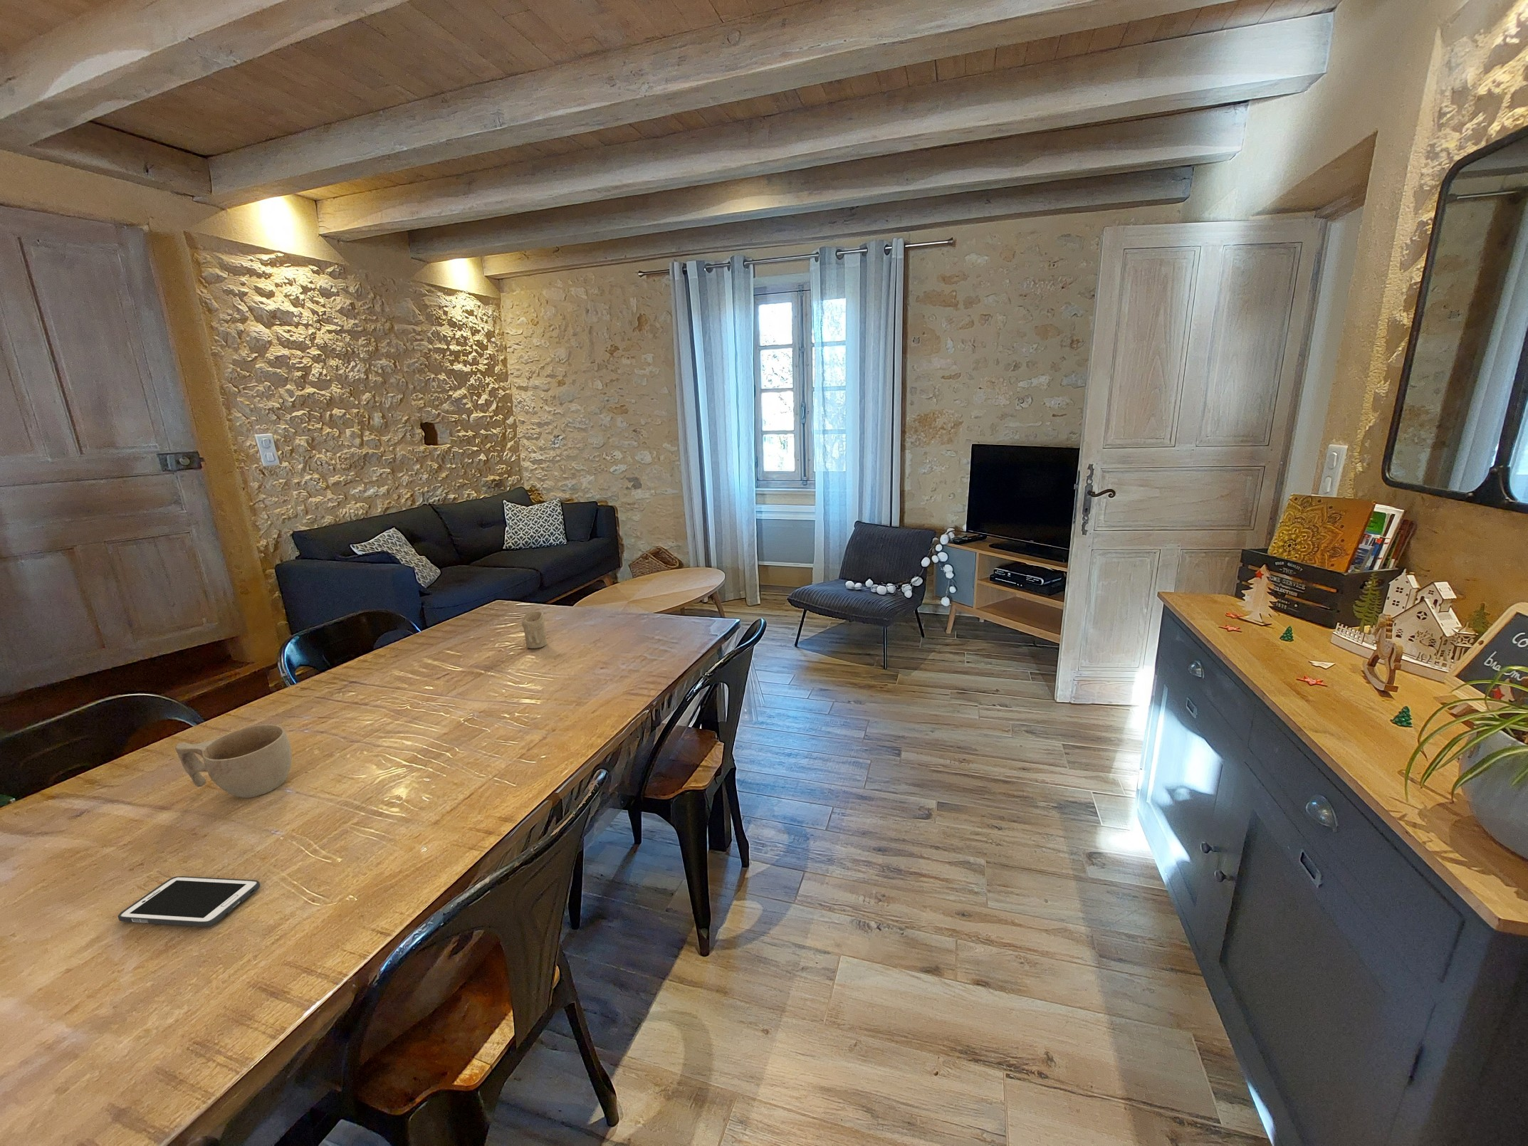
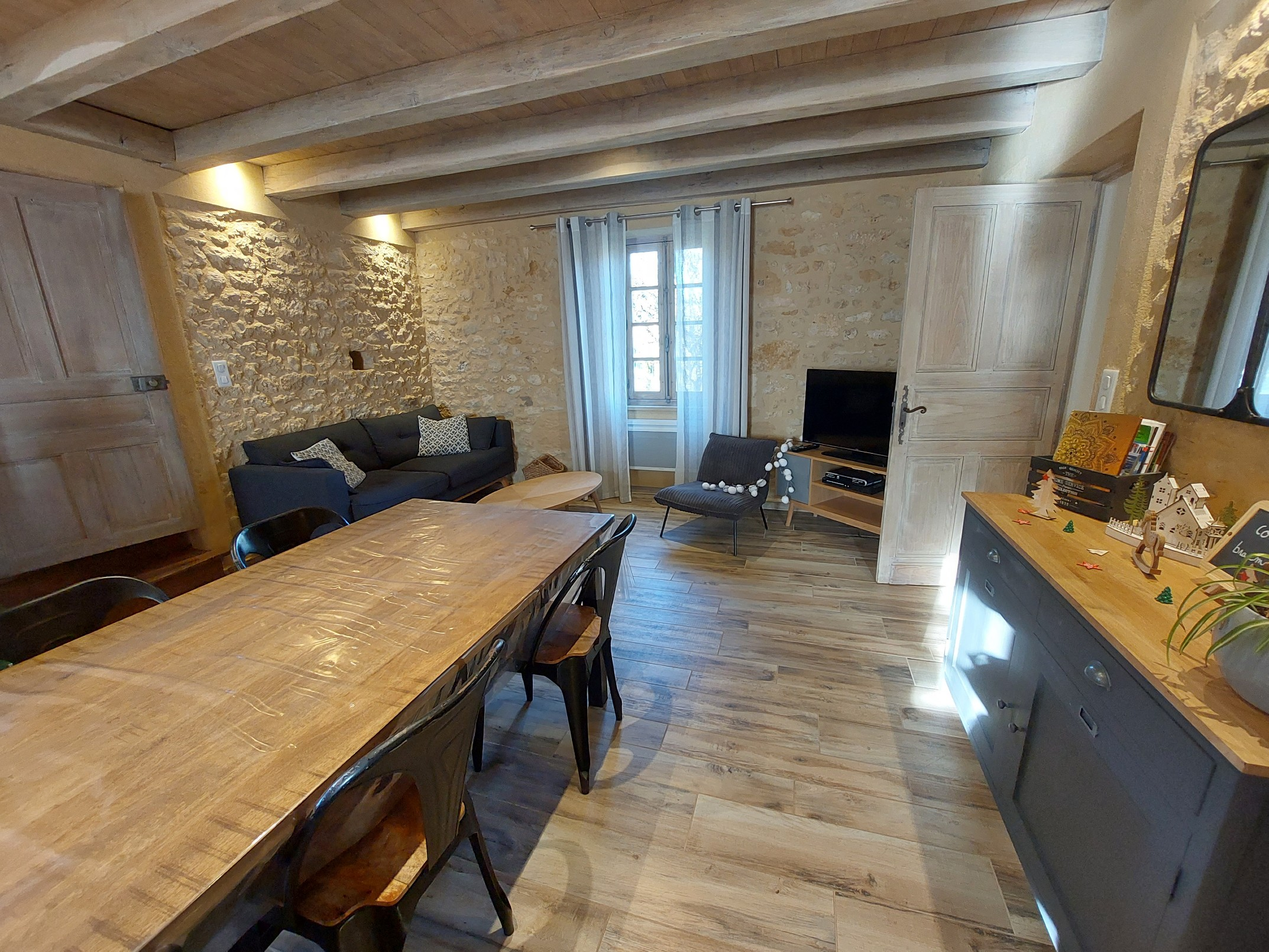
- cell phone [118,875,260,927]
- cup [175,723,293,798]
- candle [521,610,548,649]
